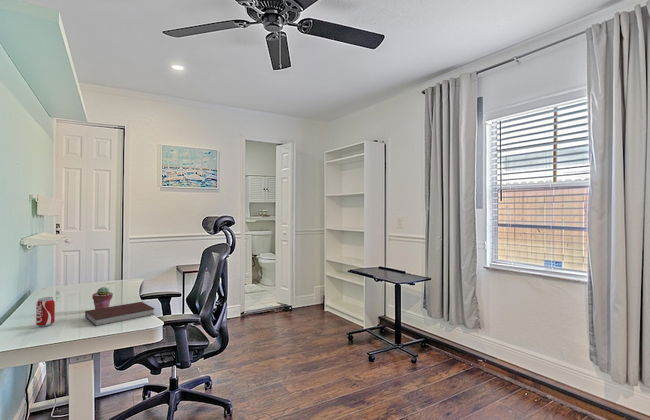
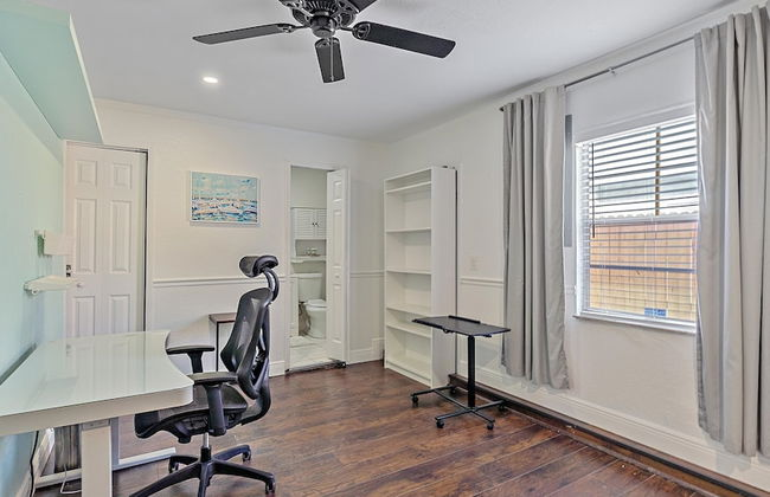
- notebook [84,301,156,327]
- beverage can [35,296,56,328]
- potted succulent [91,286,114,309]
